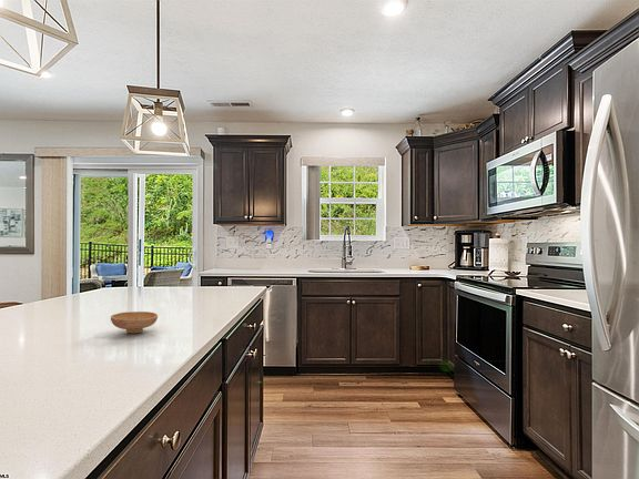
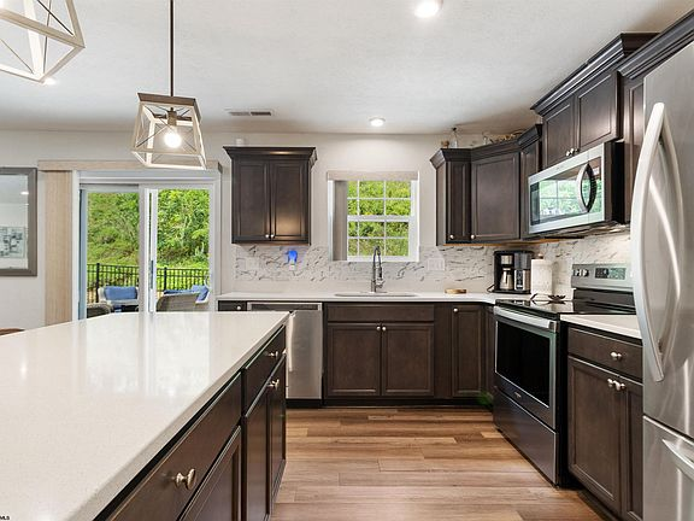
- bowl [110,310,159,334]
